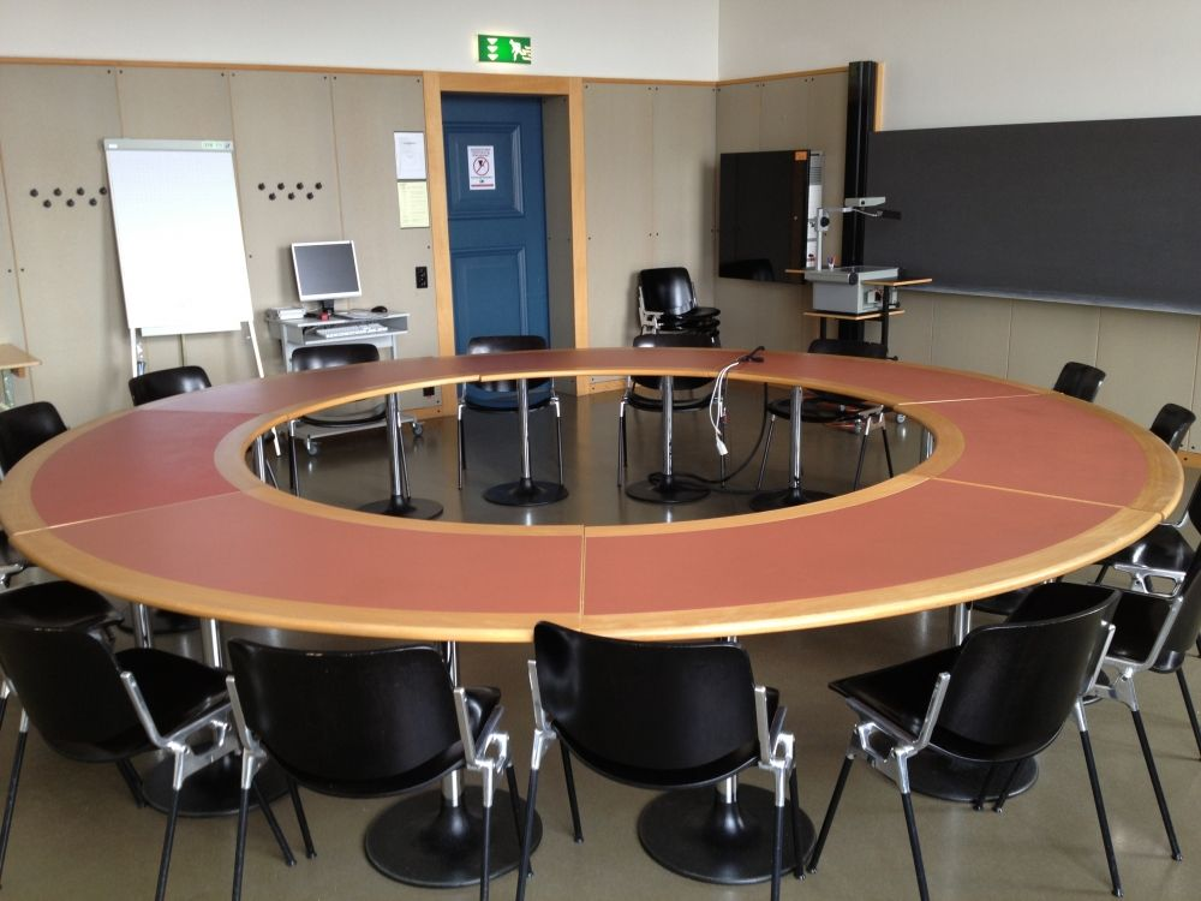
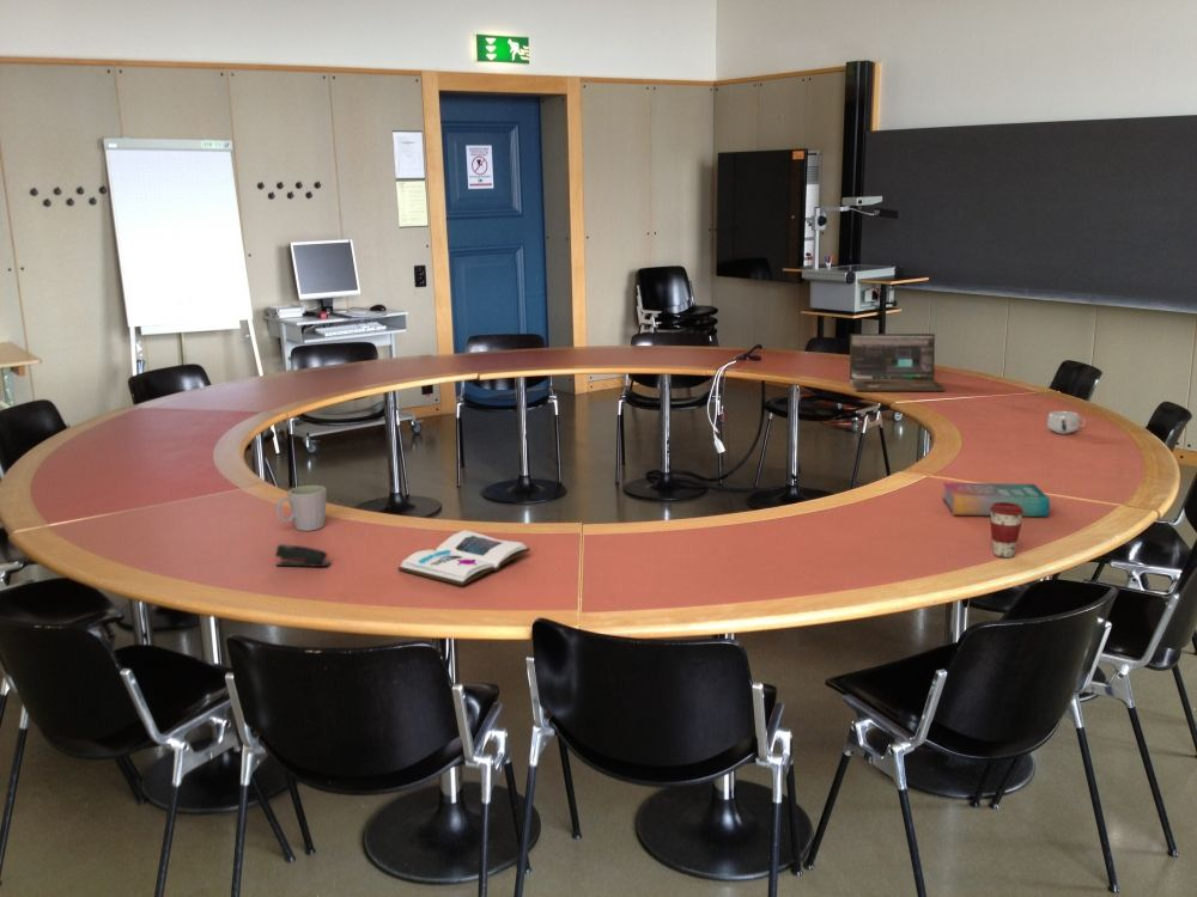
+ mug [1046,410,1086,435]
+ book [942,482,1051,518]
+ book [396,529,531,587]
+ mug [275,484,328,532]
+ coffee cup [989,502,1023,559]
+ stapler [274,543,332,568]
+ laptop [849,332,946,392]
